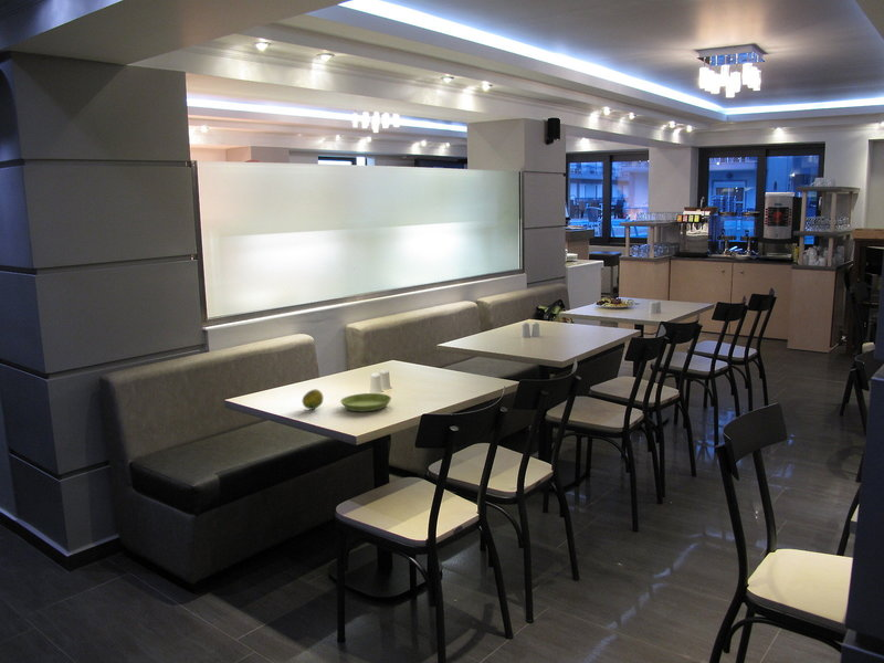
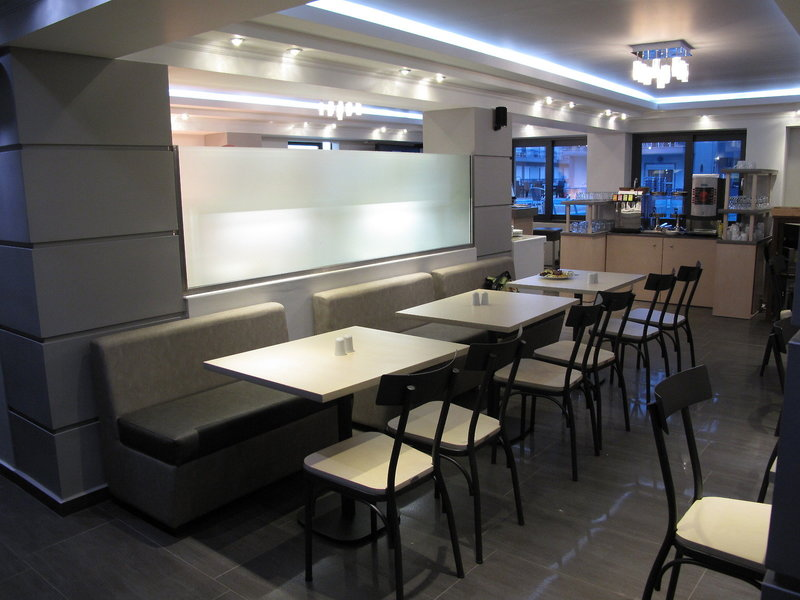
- fruit [302,388,324,411]
- saucer [339,392,392,412]
